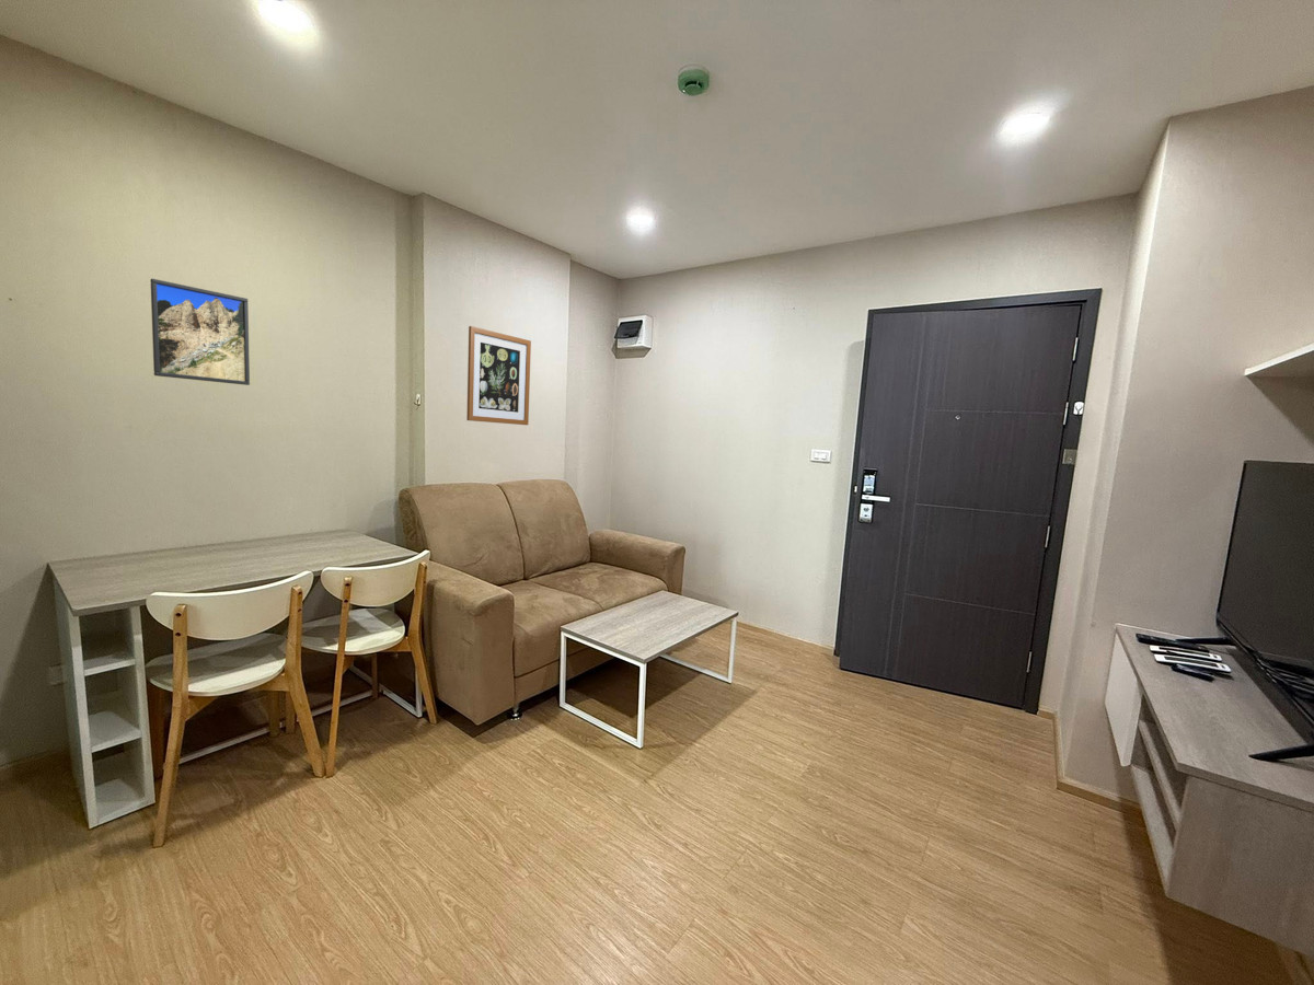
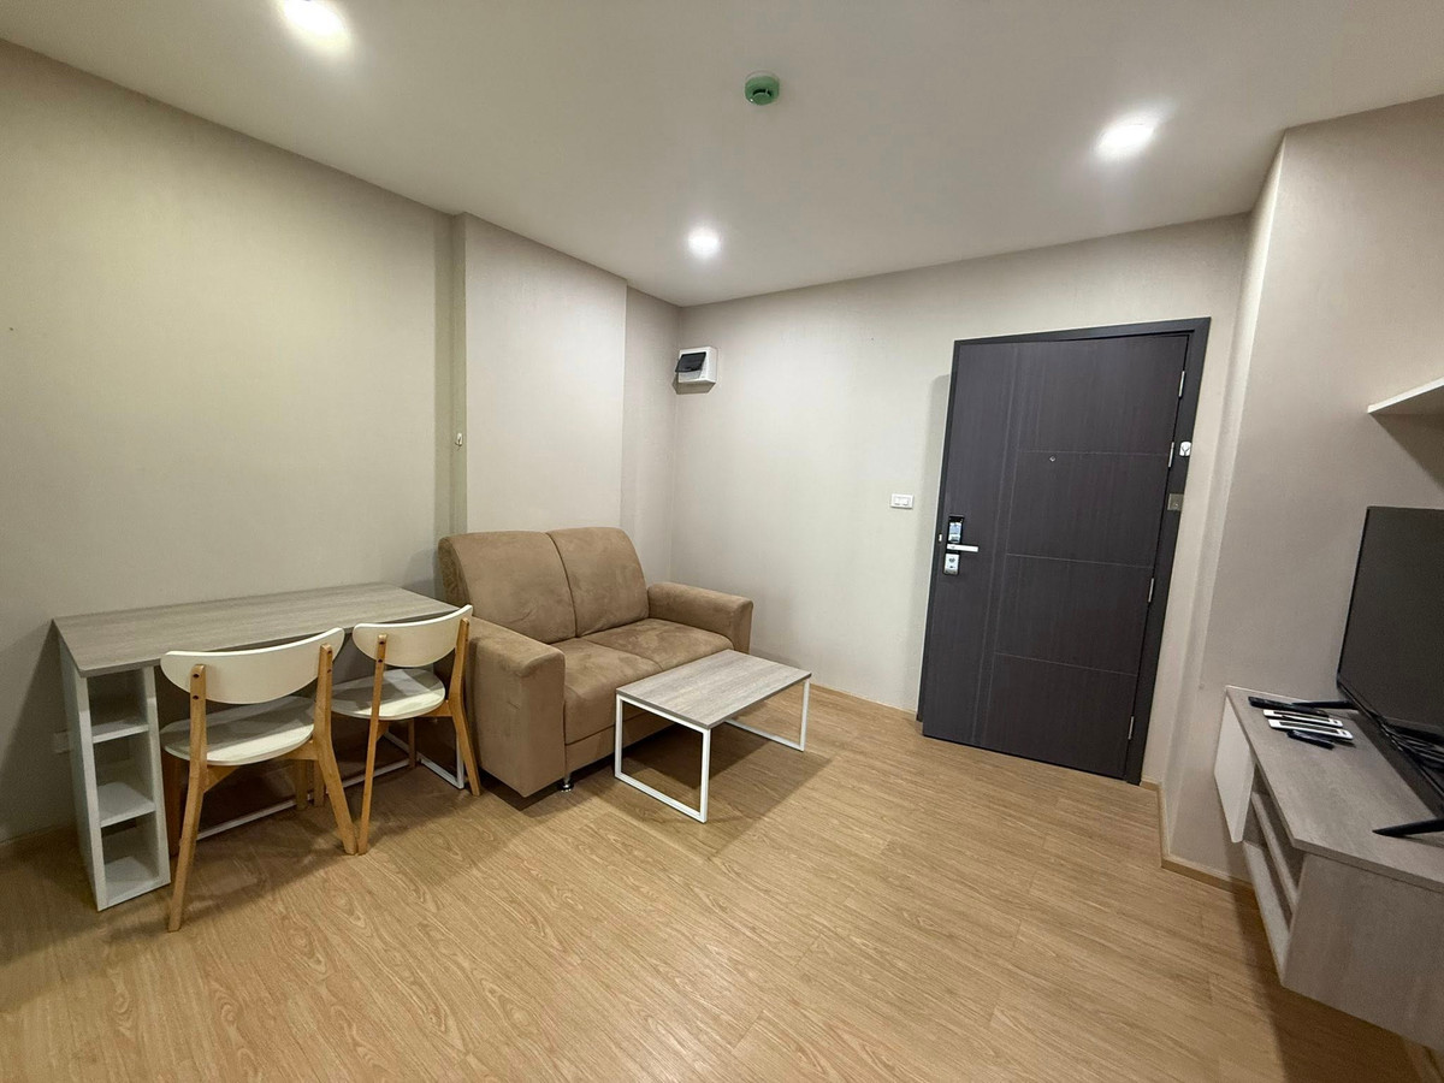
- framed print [149,278,251,386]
- wall art [465,325,532,426]
